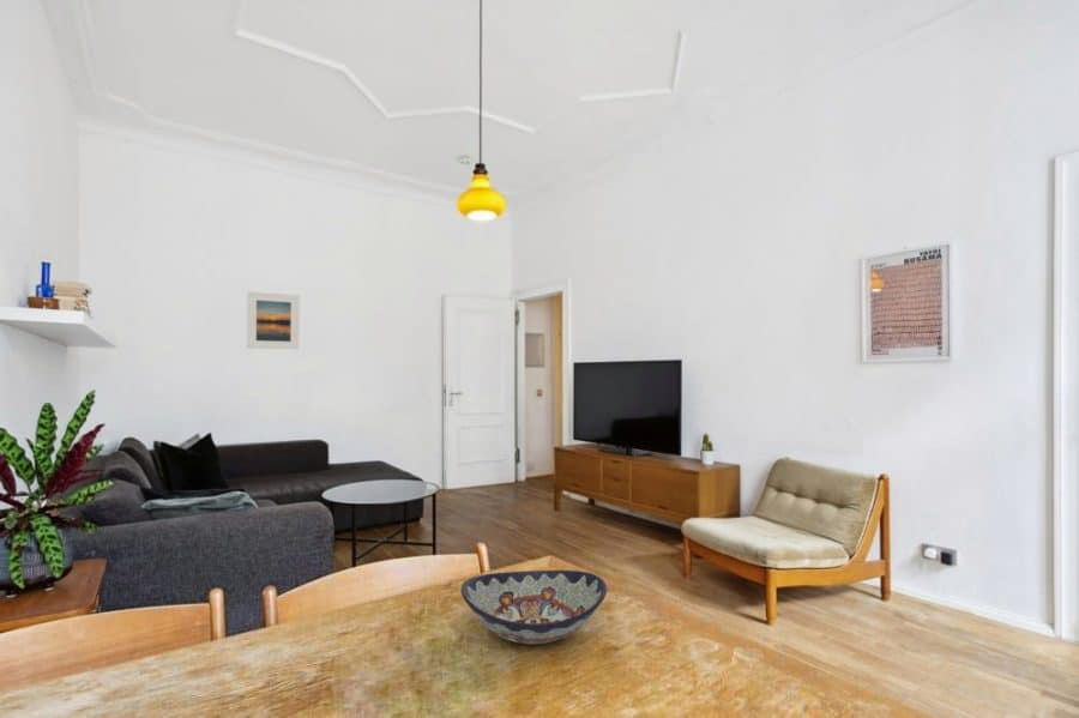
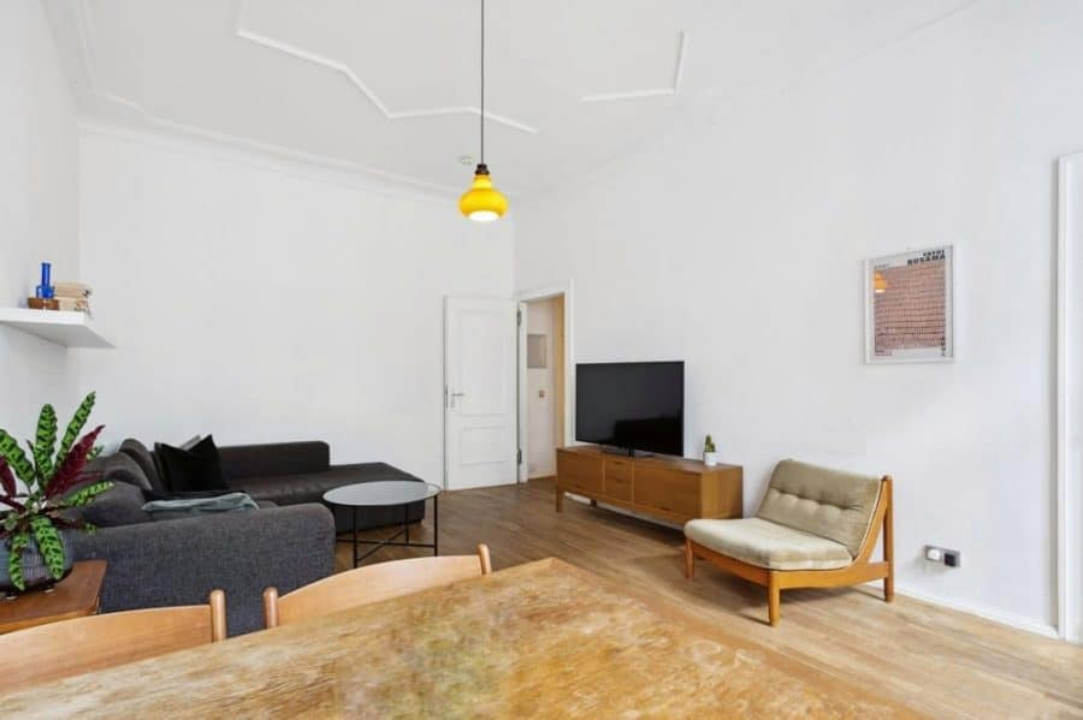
- decorative bowl [459,569,608,646]
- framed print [246,290,301,350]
